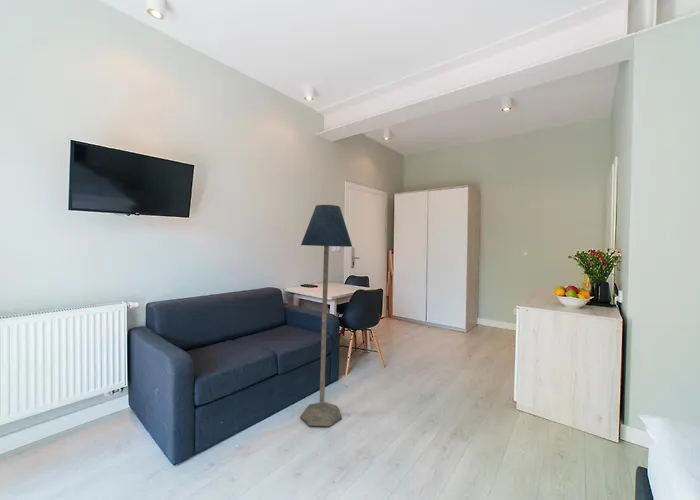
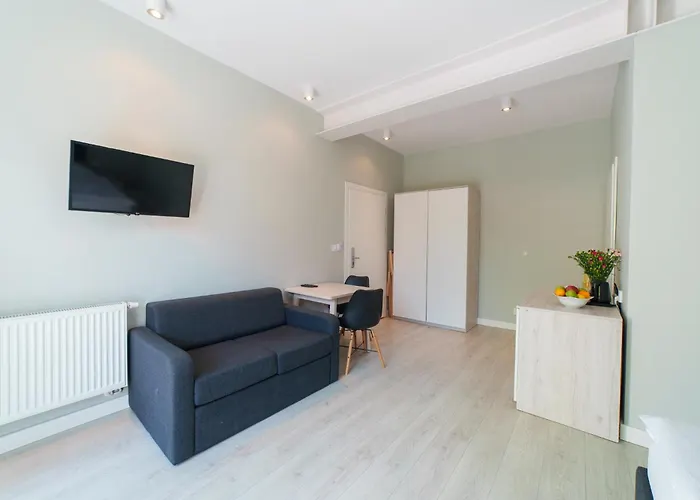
- floor lamp [299,204,353,427]
